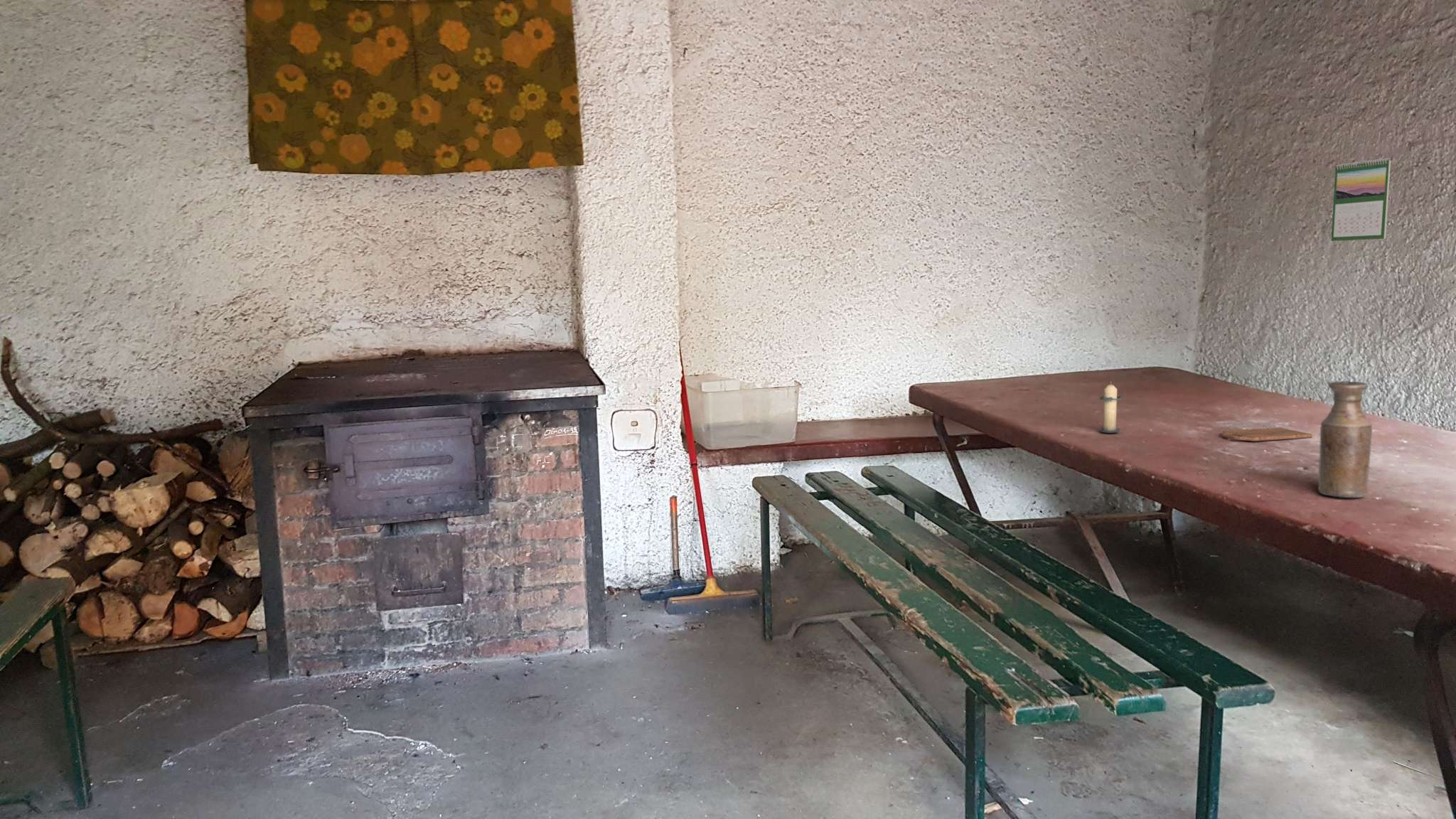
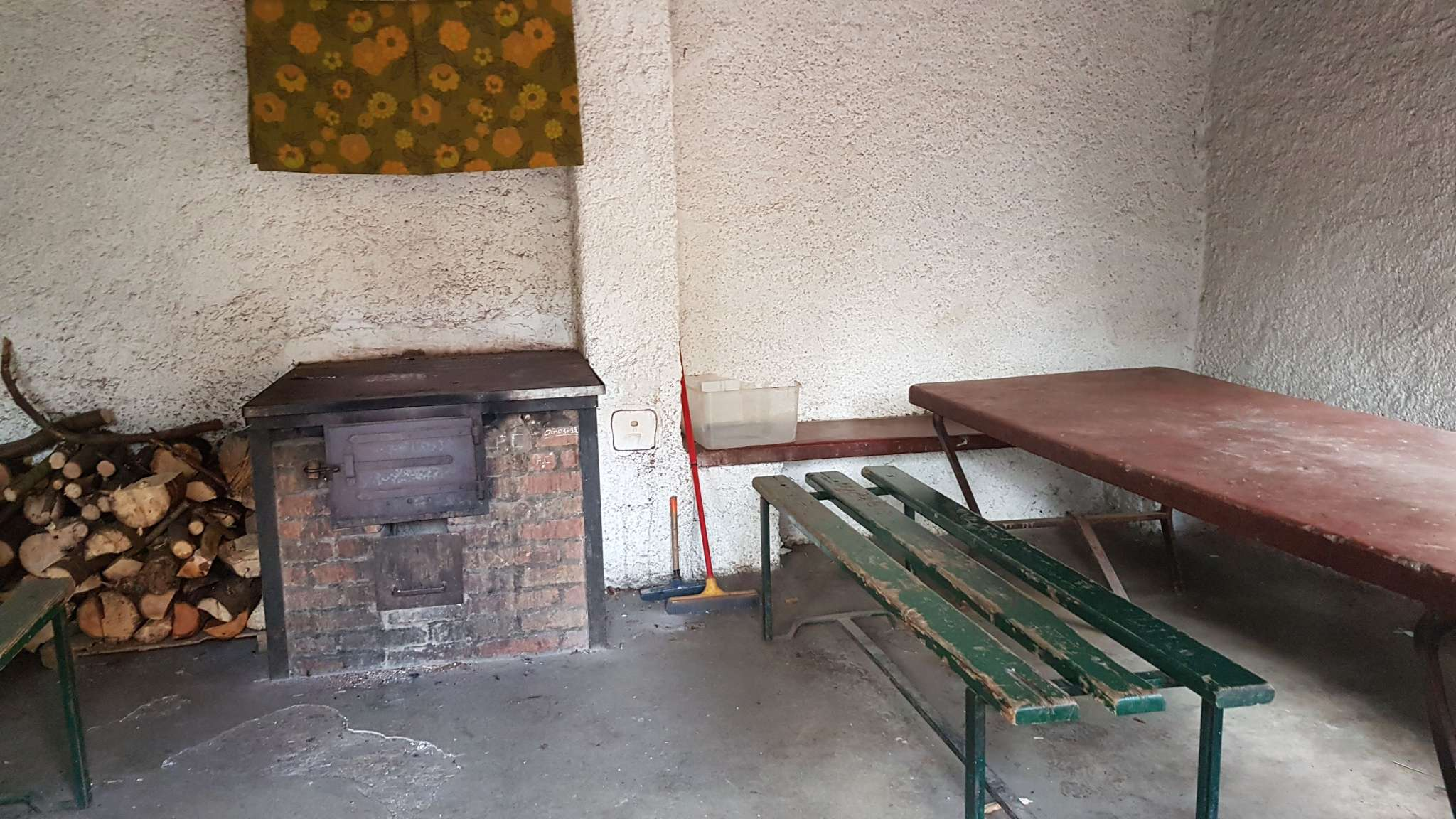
- calendar [1330,157,1391,242]
- bottle [1317,380,1373,498]
- candle [1098,380,1123,434]
- cutting board [1221,427,1313,441]
